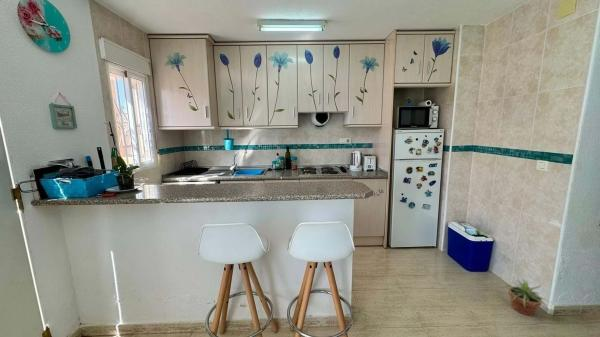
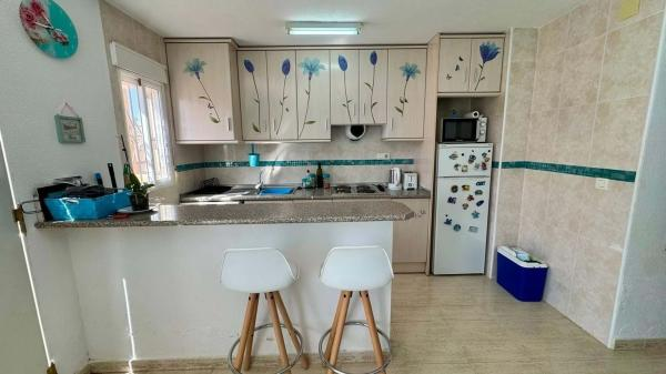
- potted plant [500,277,554,316]
